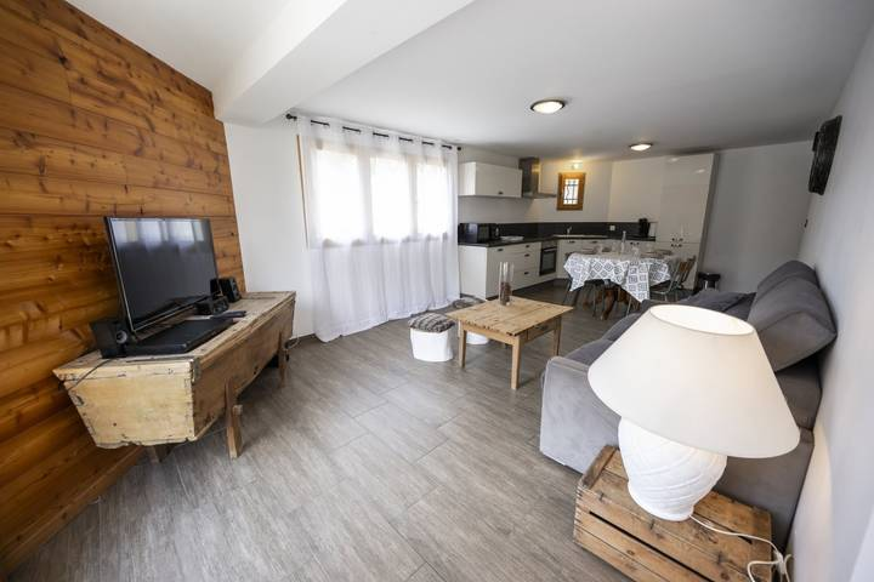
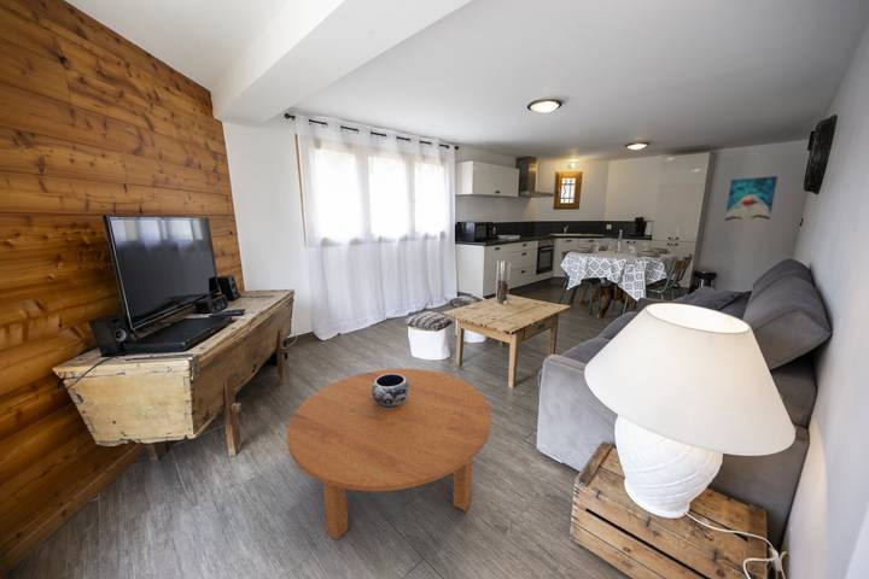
+ decorative bowl [372,374,409,408]
+ coffee table [286,368,492,542]
+ wall art [724,175,778,222]
